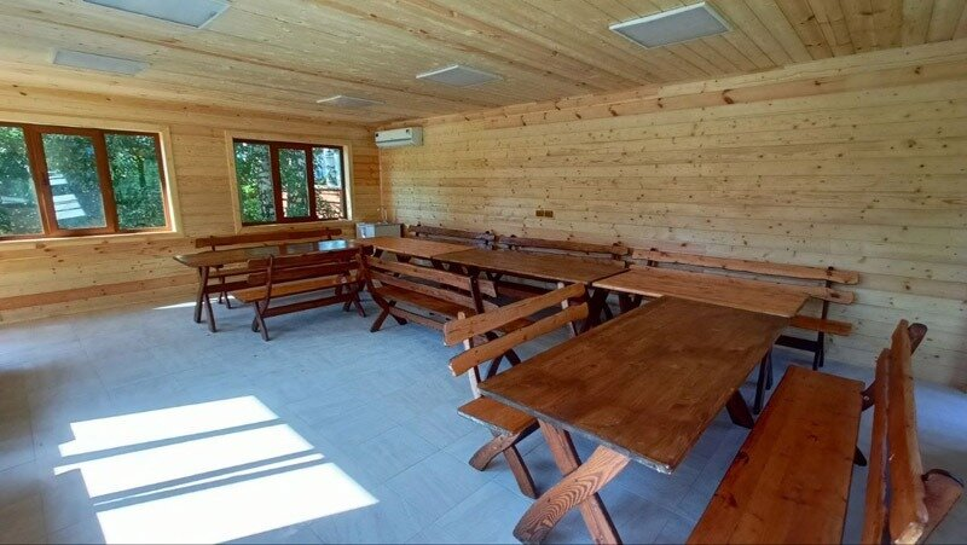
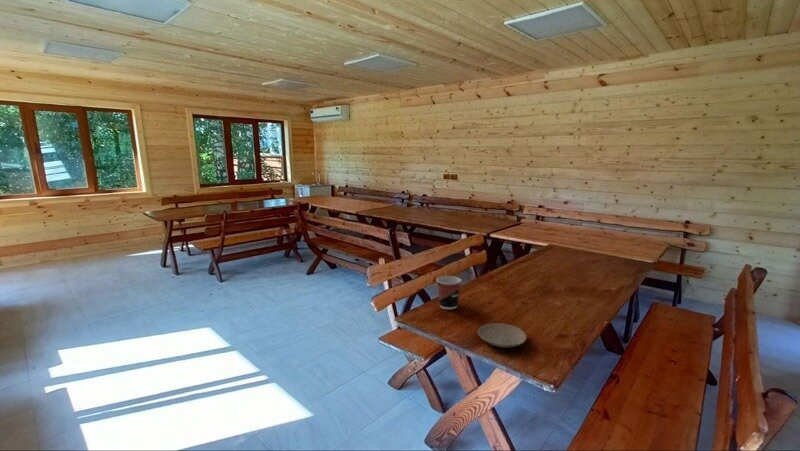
+ plate [477,322,528,349]
+ cup [435,275,462,310]
